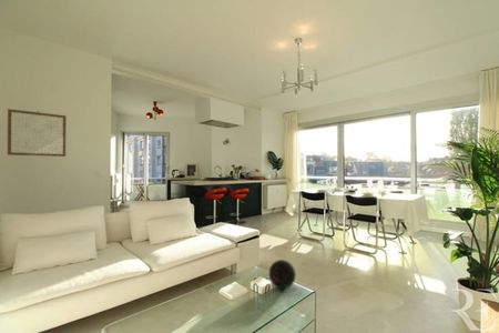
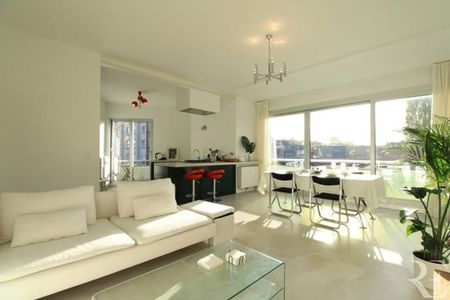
- wall art [7,108,68,158]
- decorative orb [268,259,297,290]
